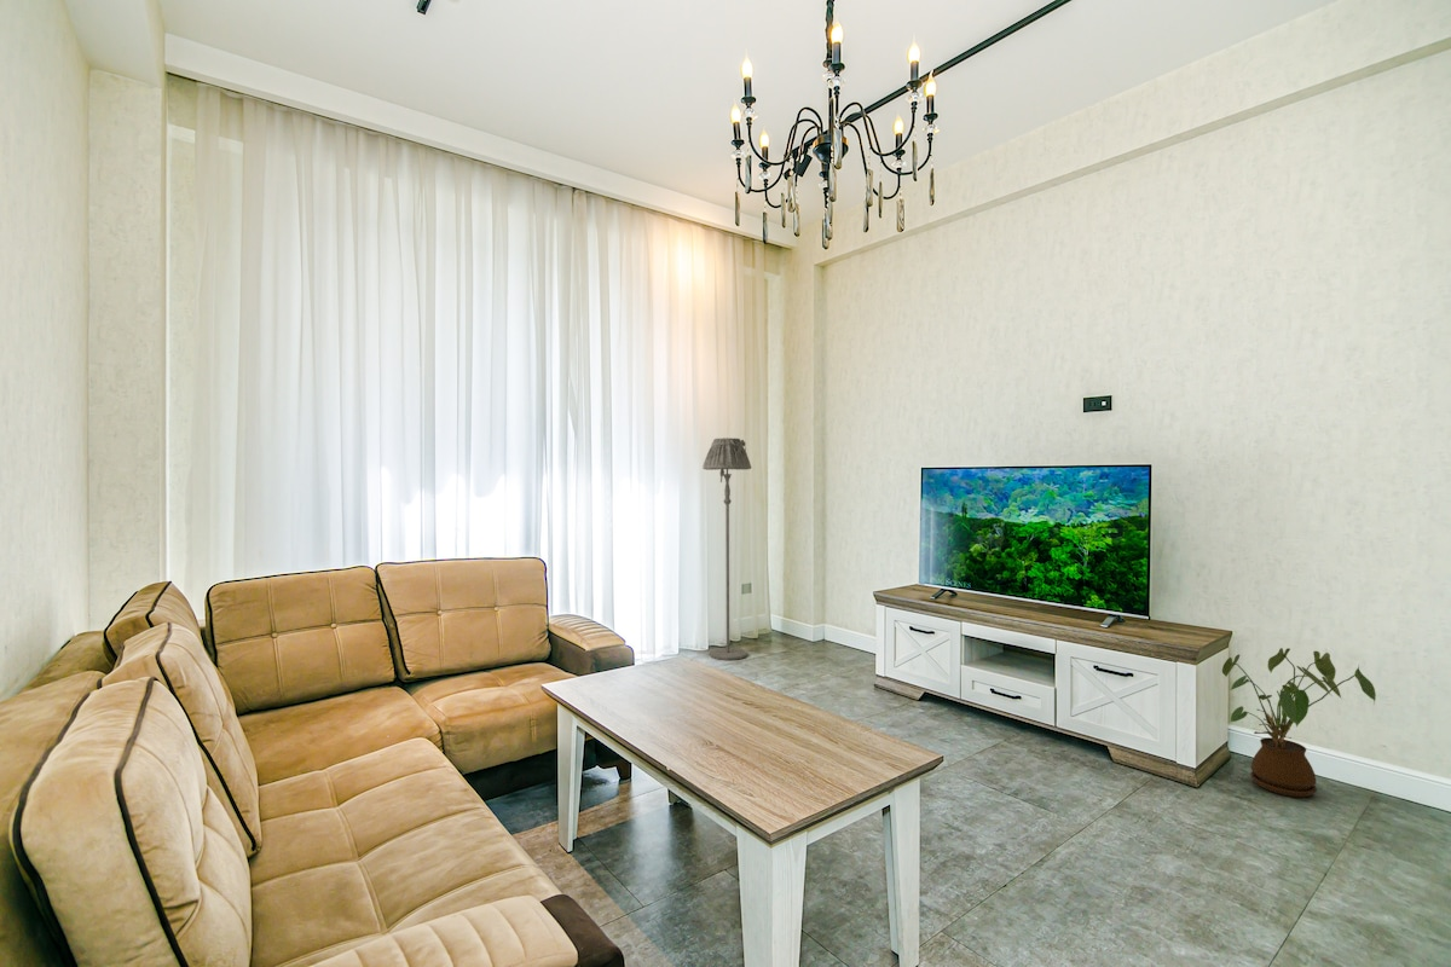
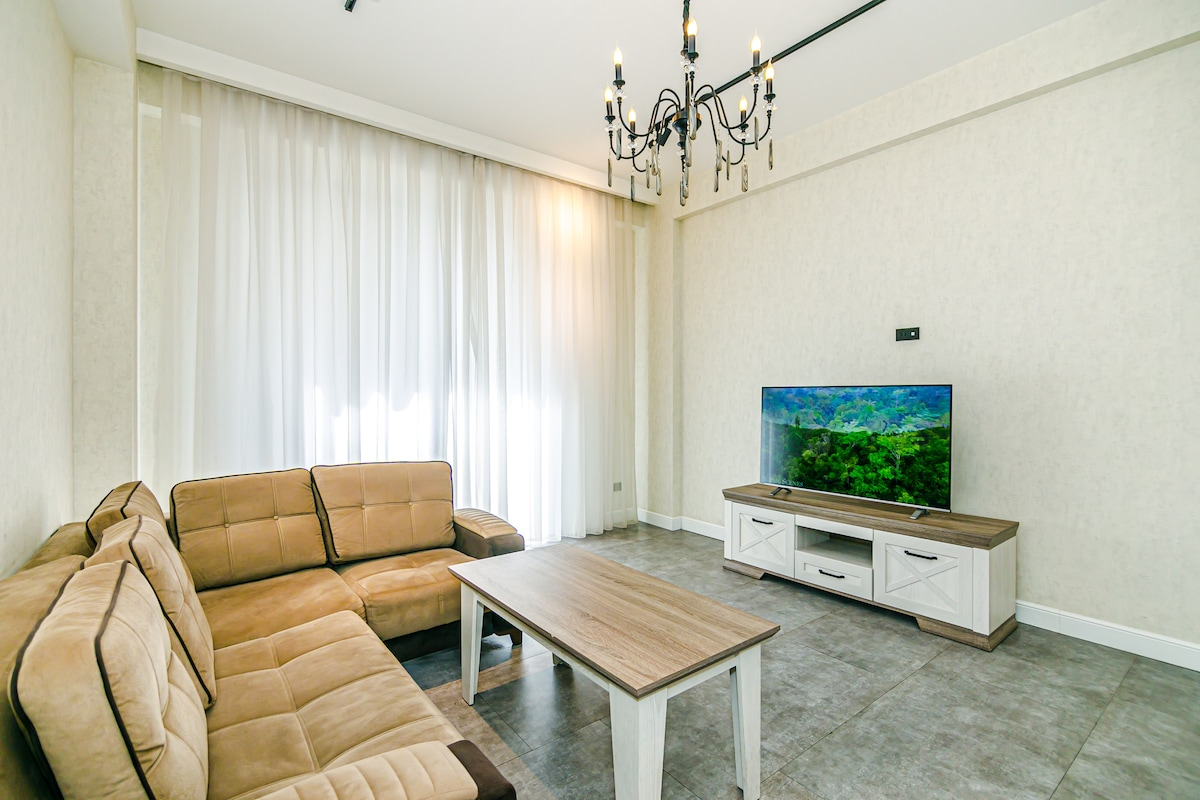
- floor lamp [701,436,752,661]
- house plant [1221,647,1377,798]
